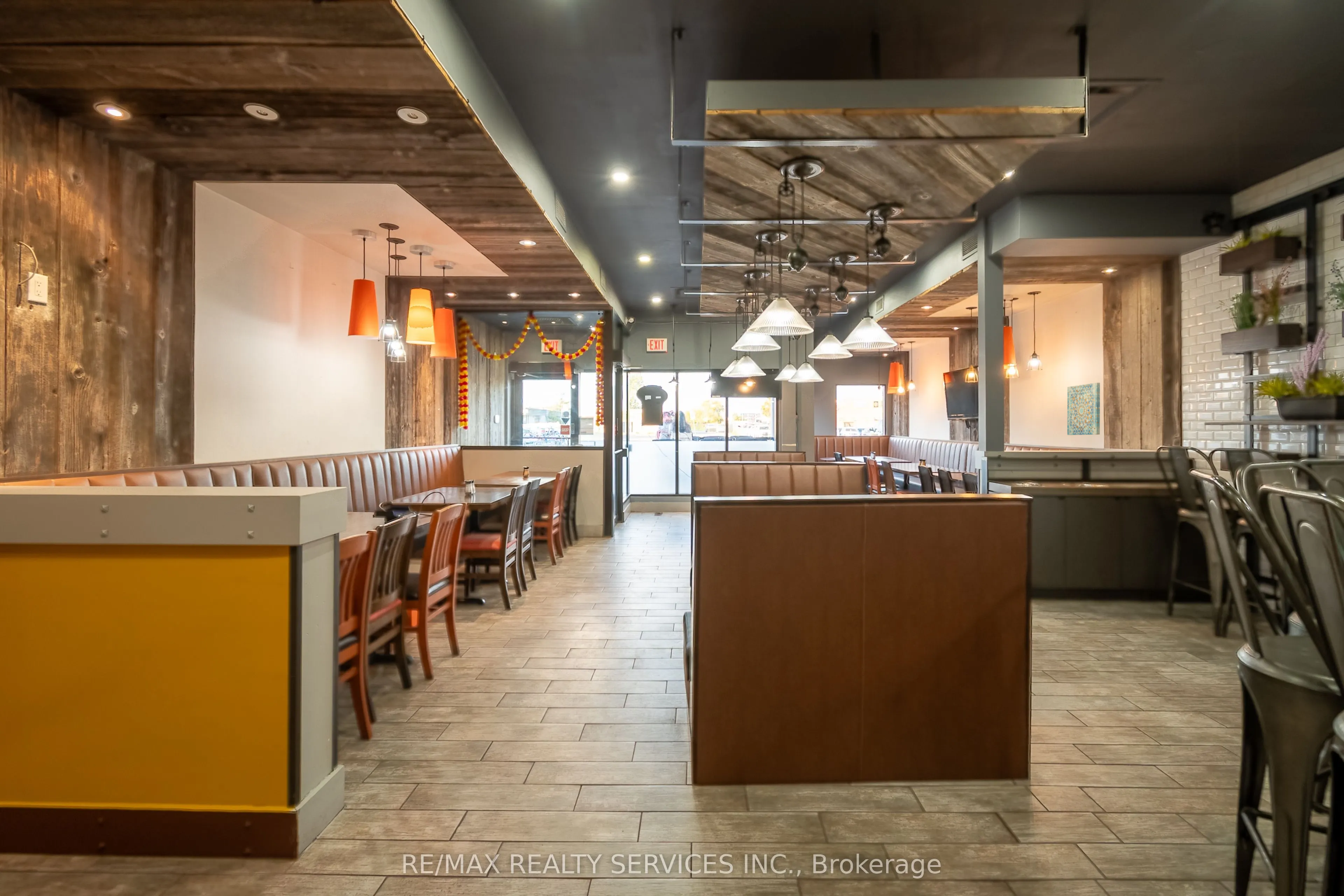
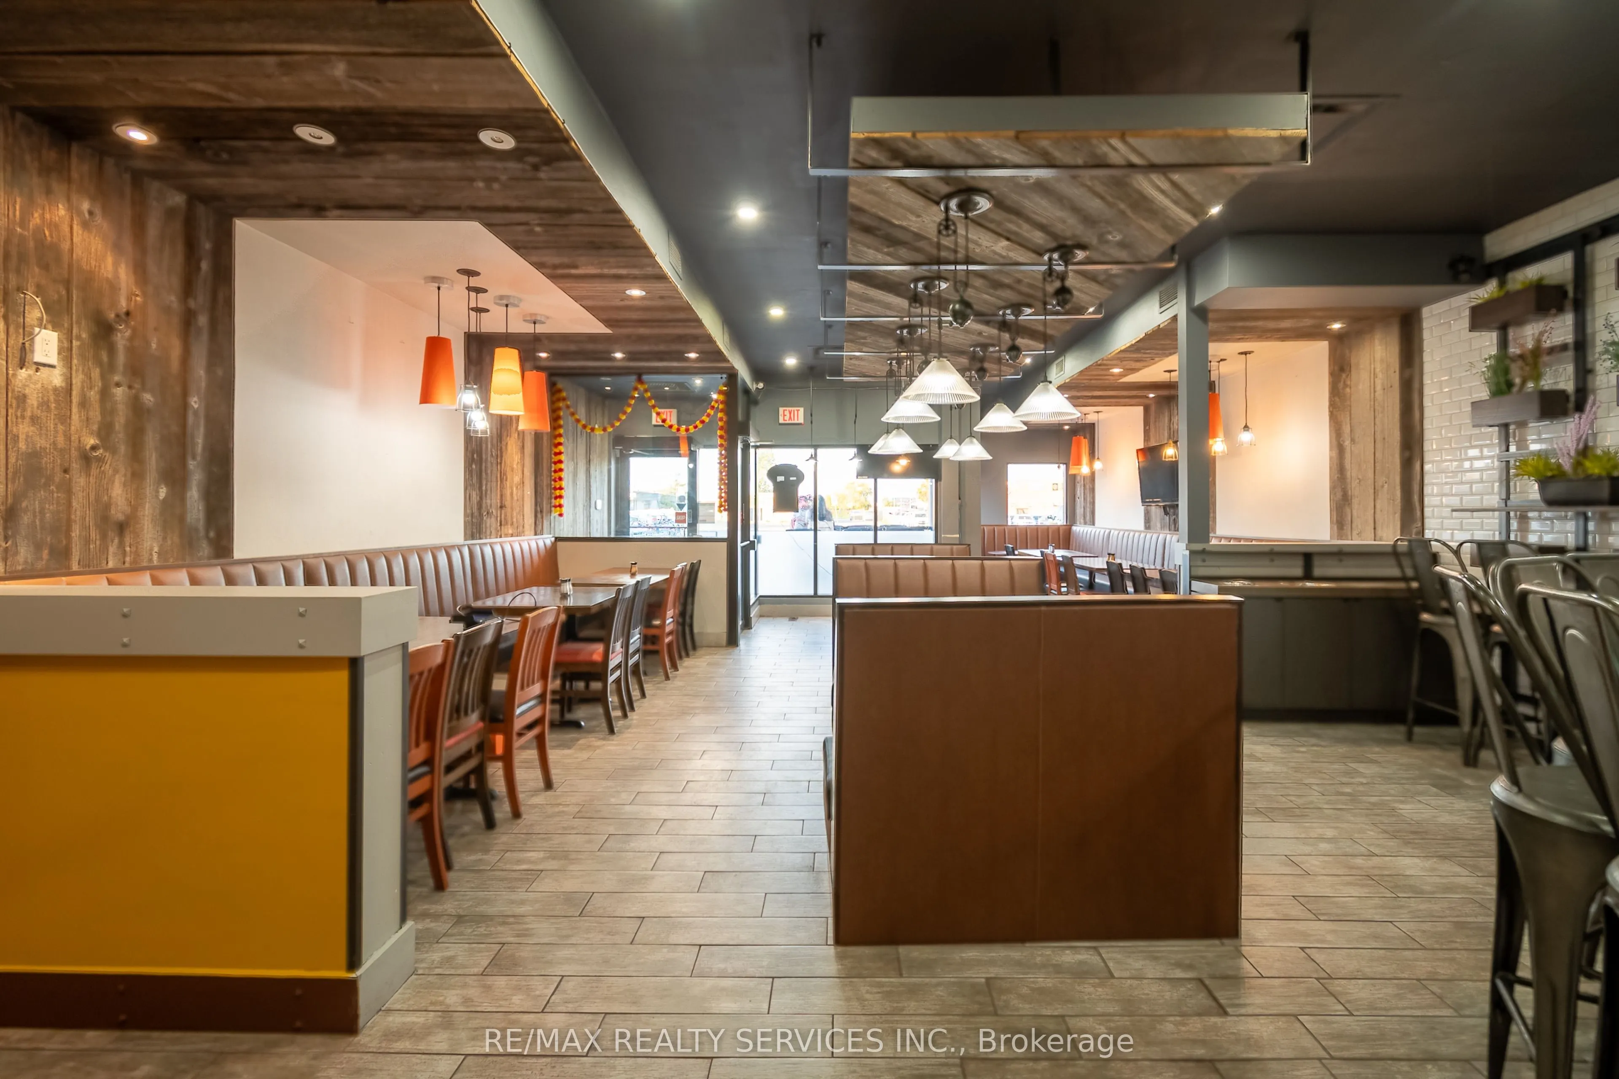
- wall art [1067,382,1100,435]
